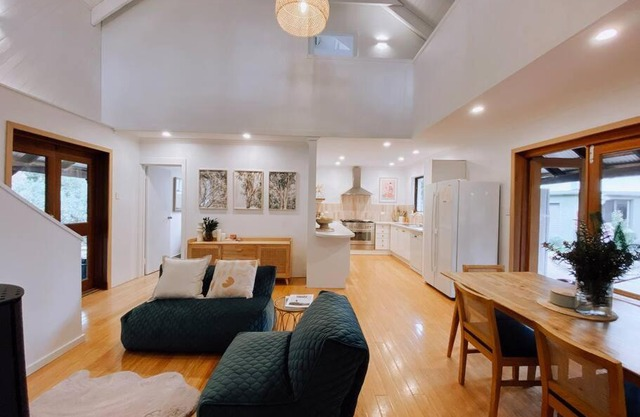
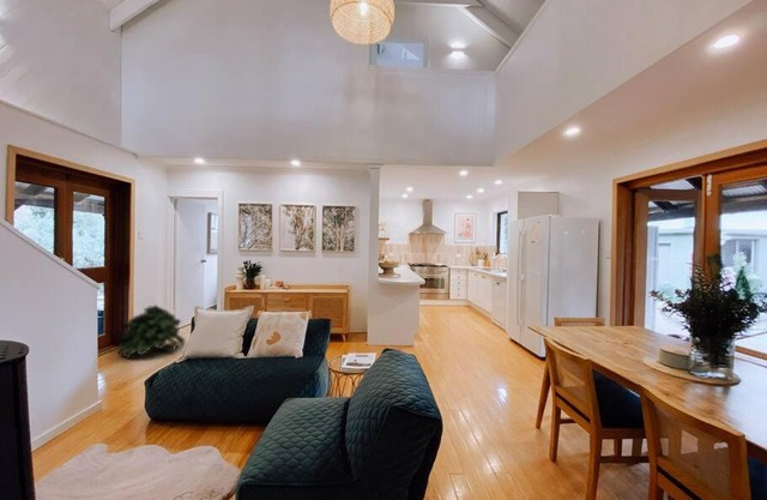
+ potted plant [116,303,186,360]
